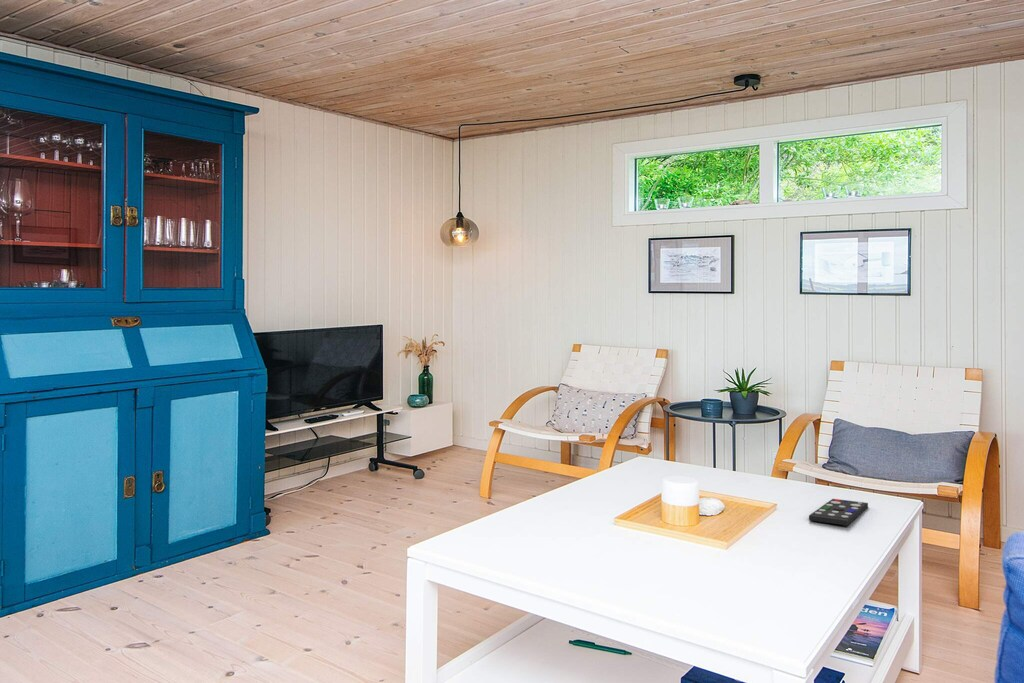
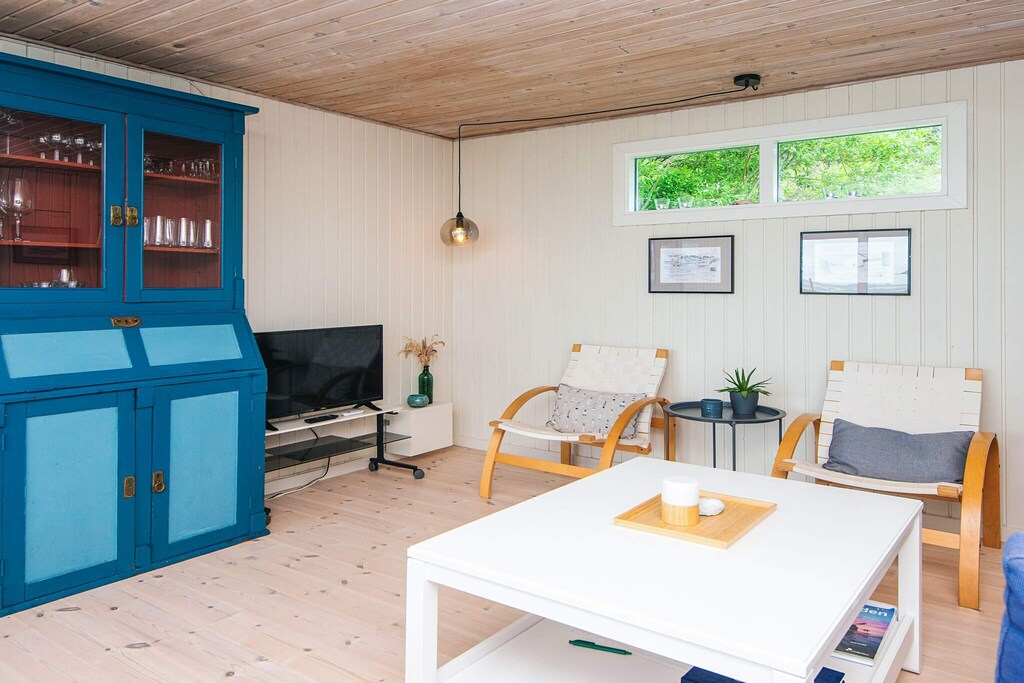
- remote control [808,498,869,526]
